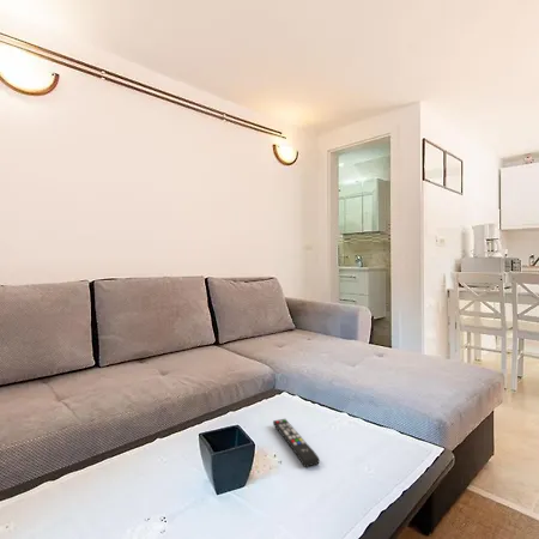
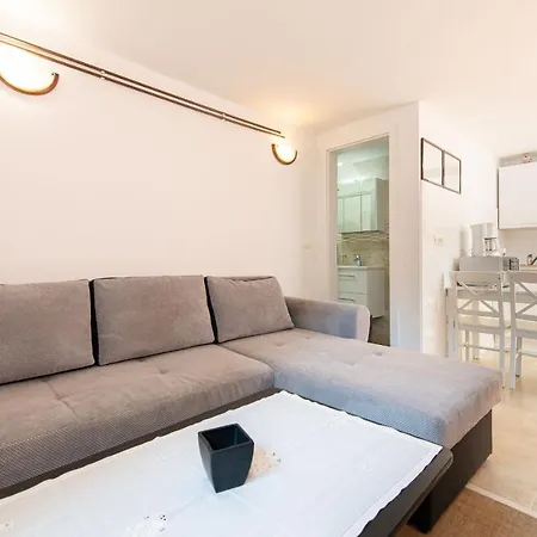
- remote control [272,418,321,468]
